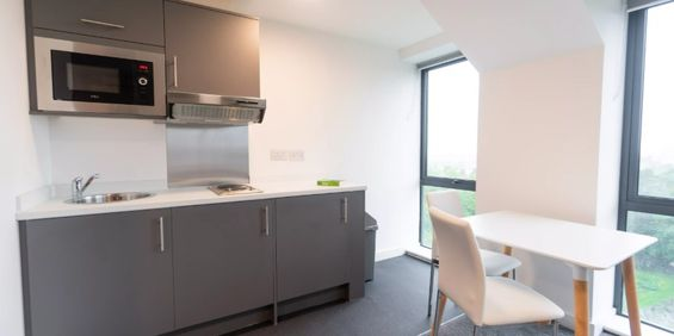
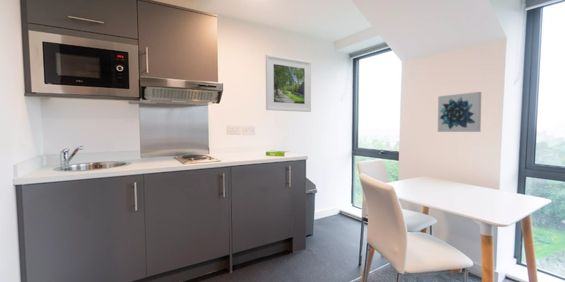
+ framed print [265,54,312,113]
+ wall art [437,91,482,133]
